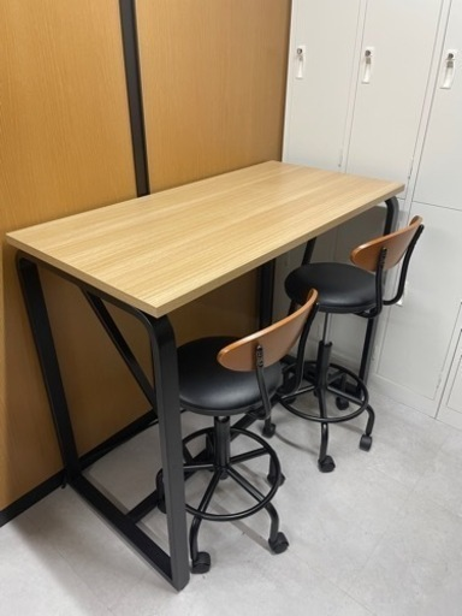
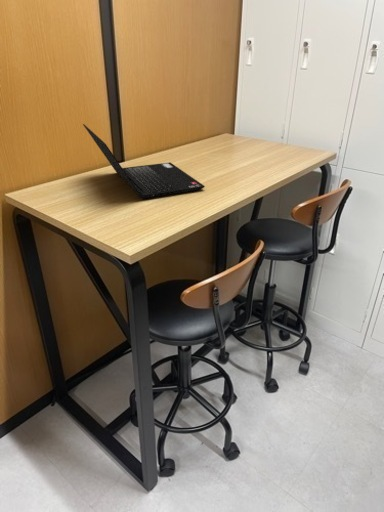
+ laptop computer [82,123,206,201]
